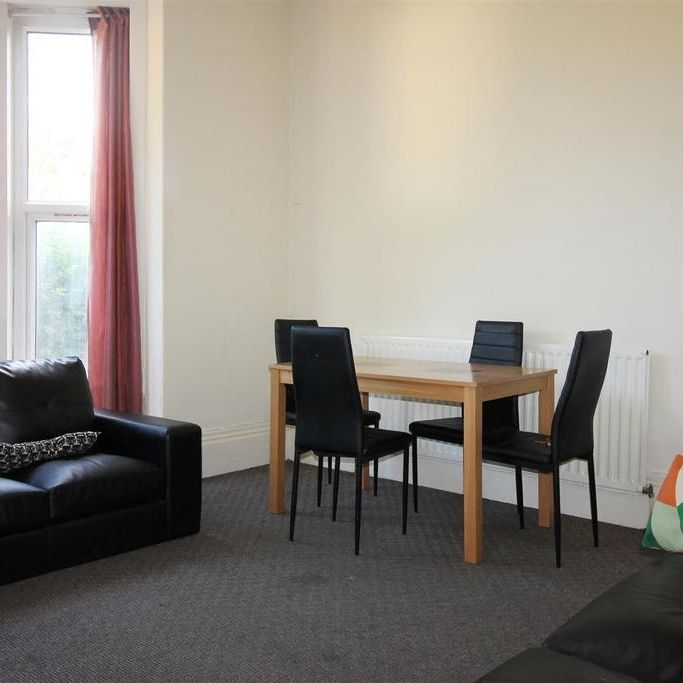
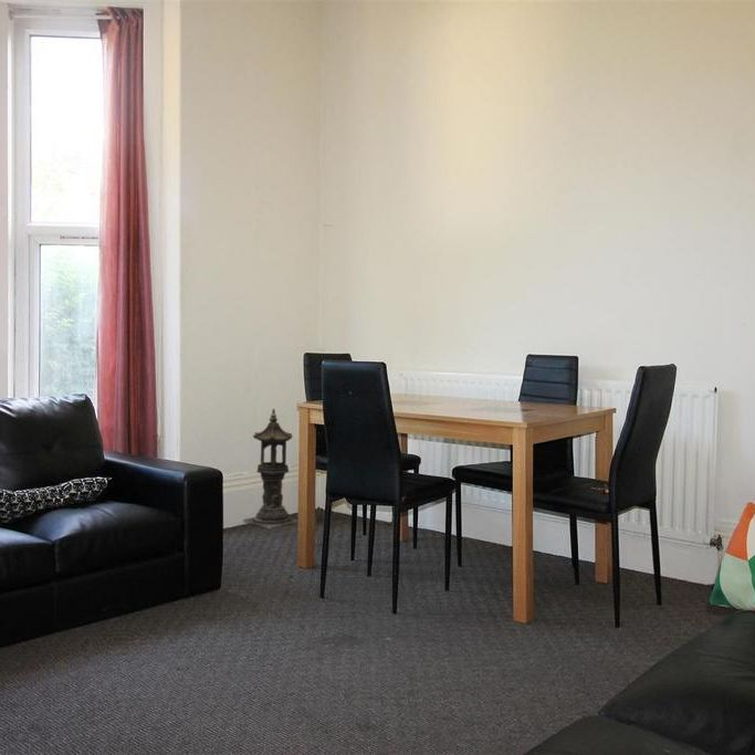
+ lantern [242,408,298,531]
